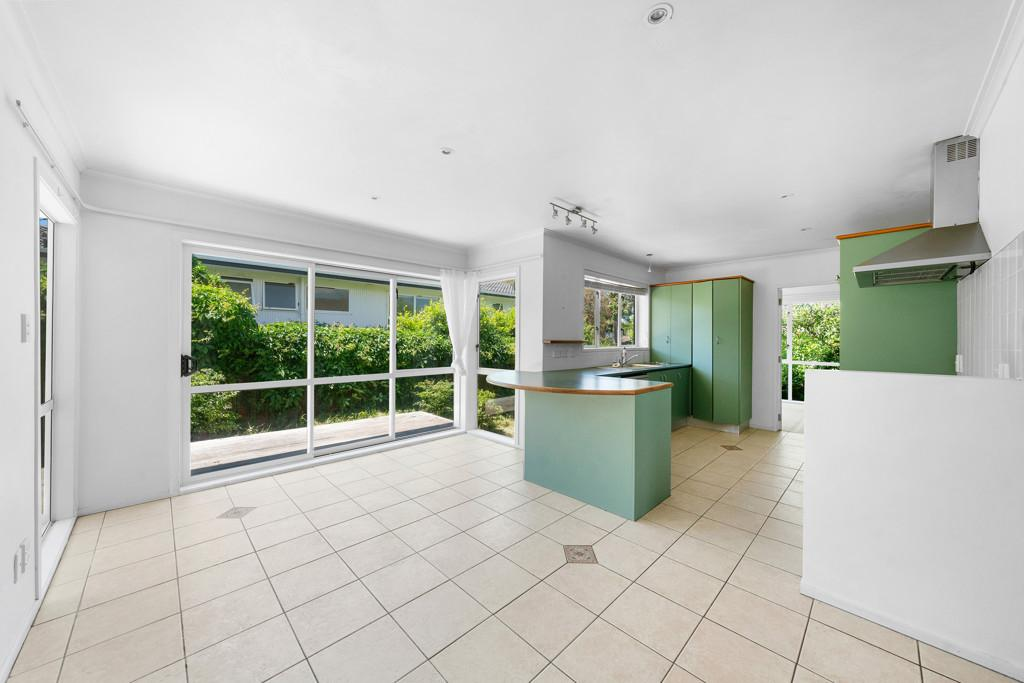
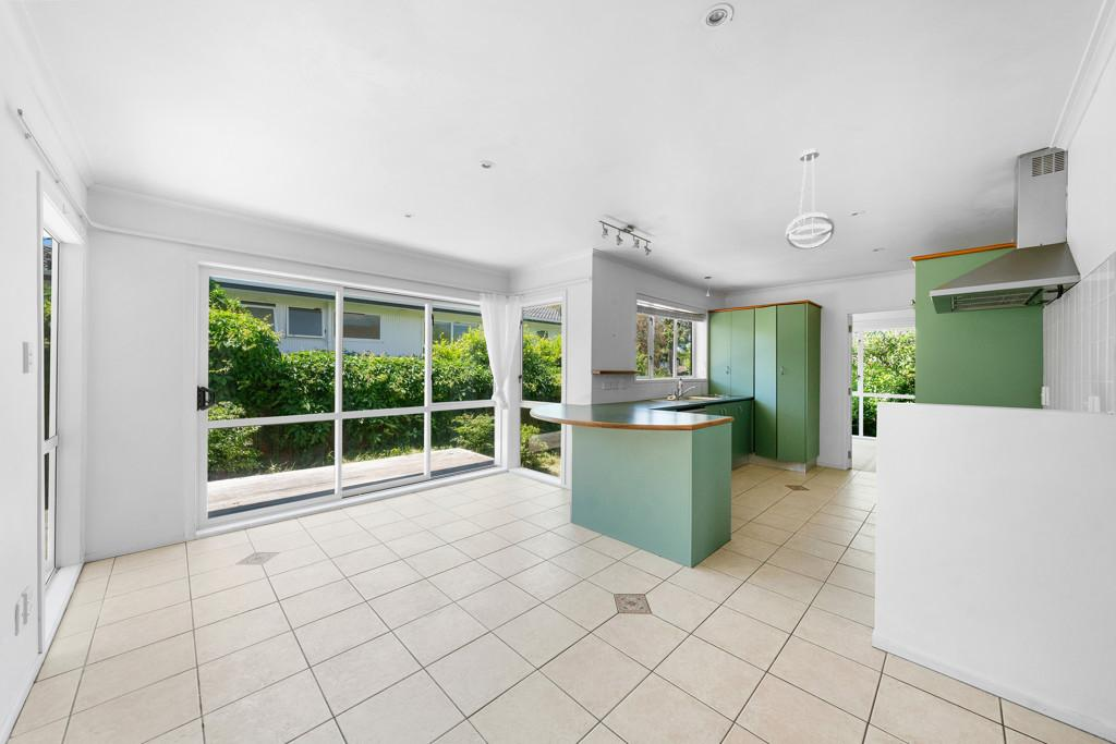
+ ceiling light fixture [785,148,836,251]
